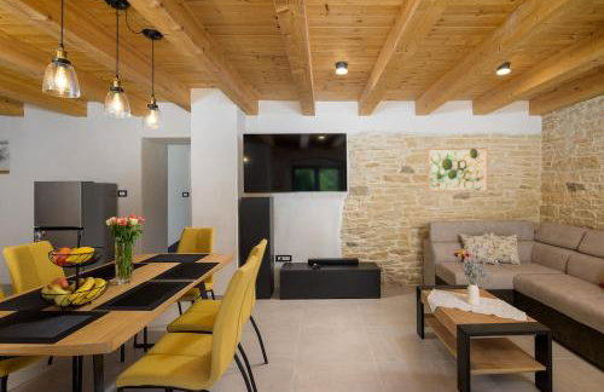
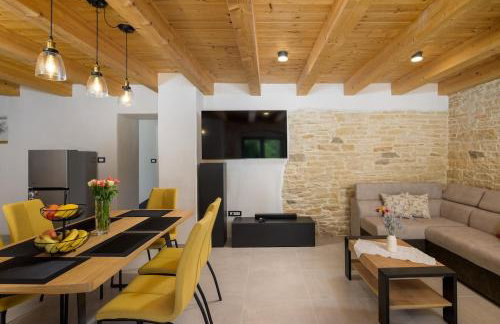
- wall art [425,146,489,192]
